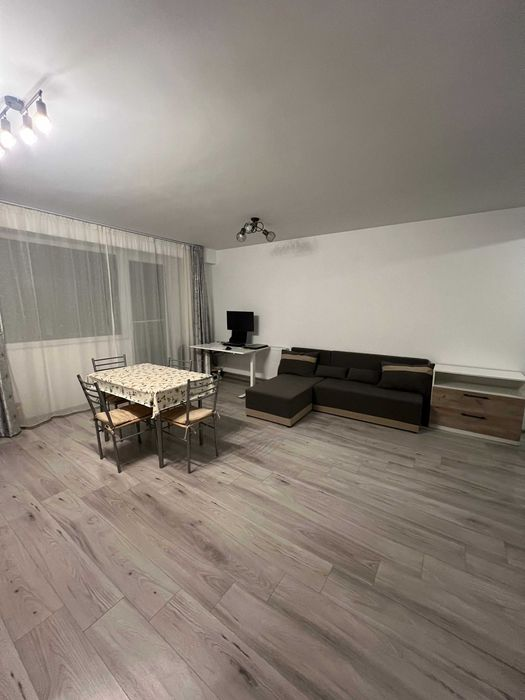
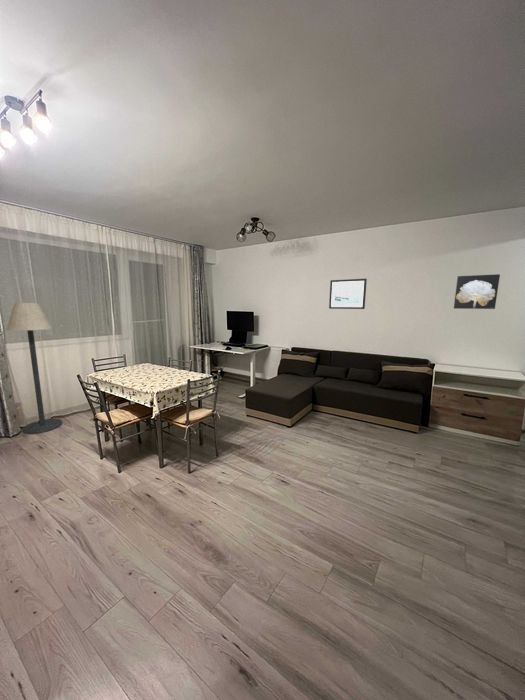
+ wall art [328,278,368,310]
+ wall art [453,273,501,310]
+ floor lamp [5,302,63,435]
